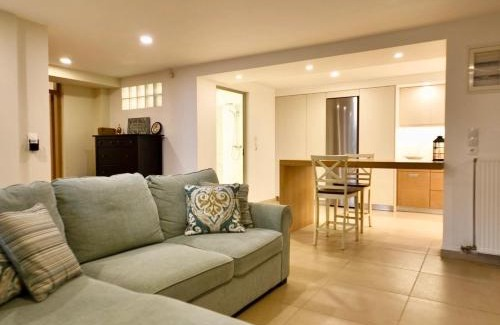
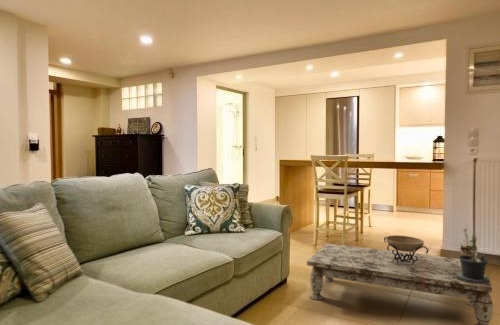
+ coffee table [306,243,494,325]
+ potted plant [453,228,491,284]
+ decorative bowl [383,234,429,264]
